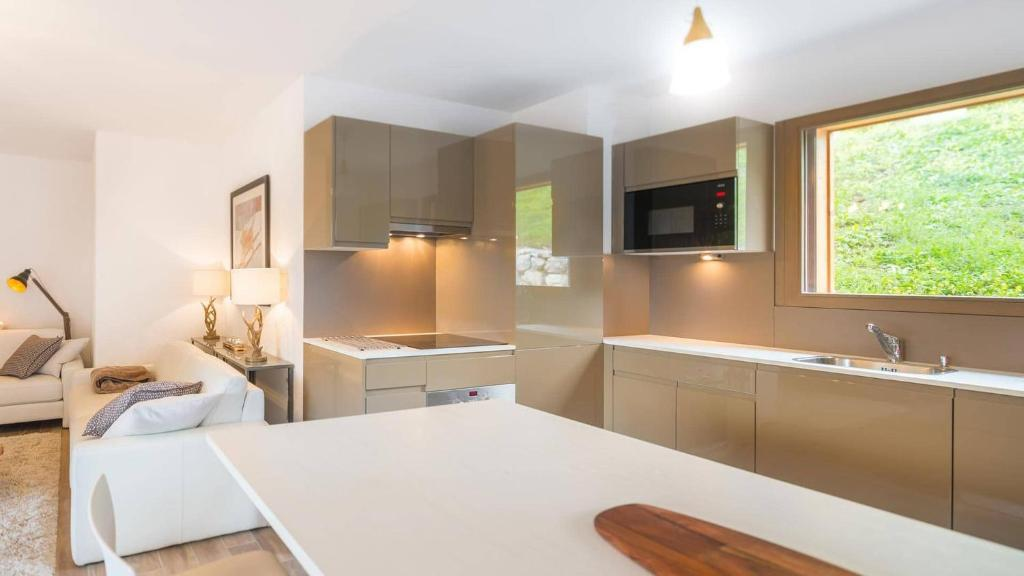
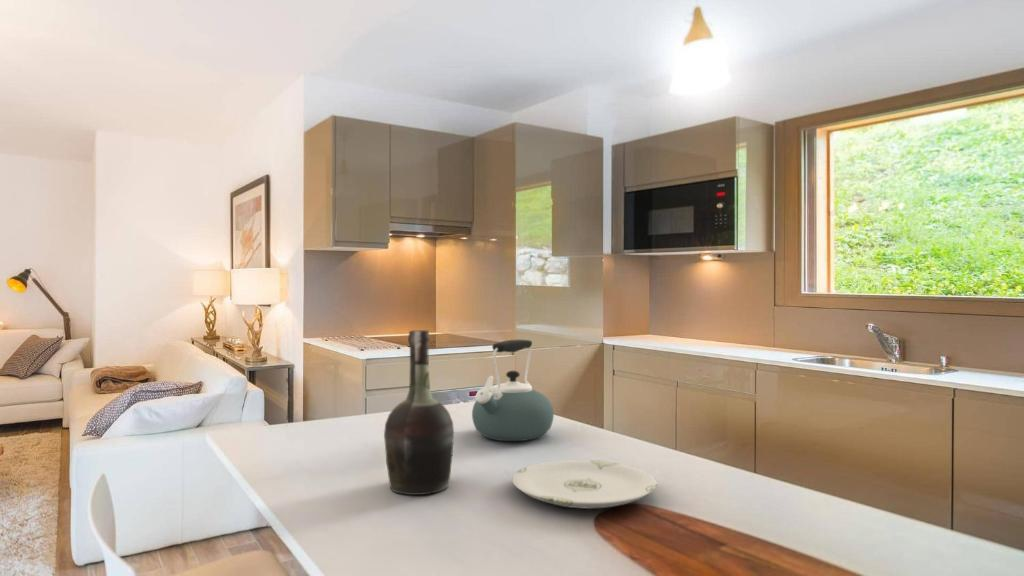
+ plate [511,459,658,510]
+ kettle [471,339,555,442]
+ cognac bottle [383,329,455,496]
